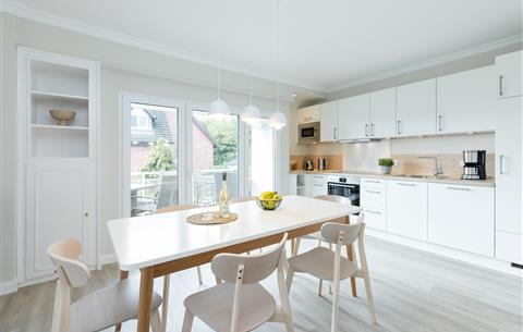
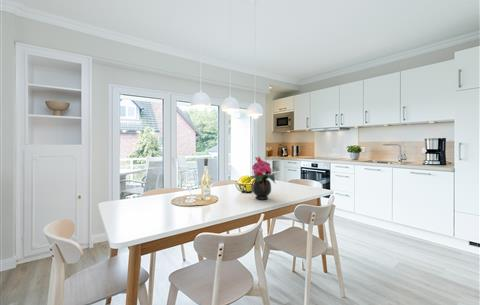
+ potted flower [247,156,277,201]
